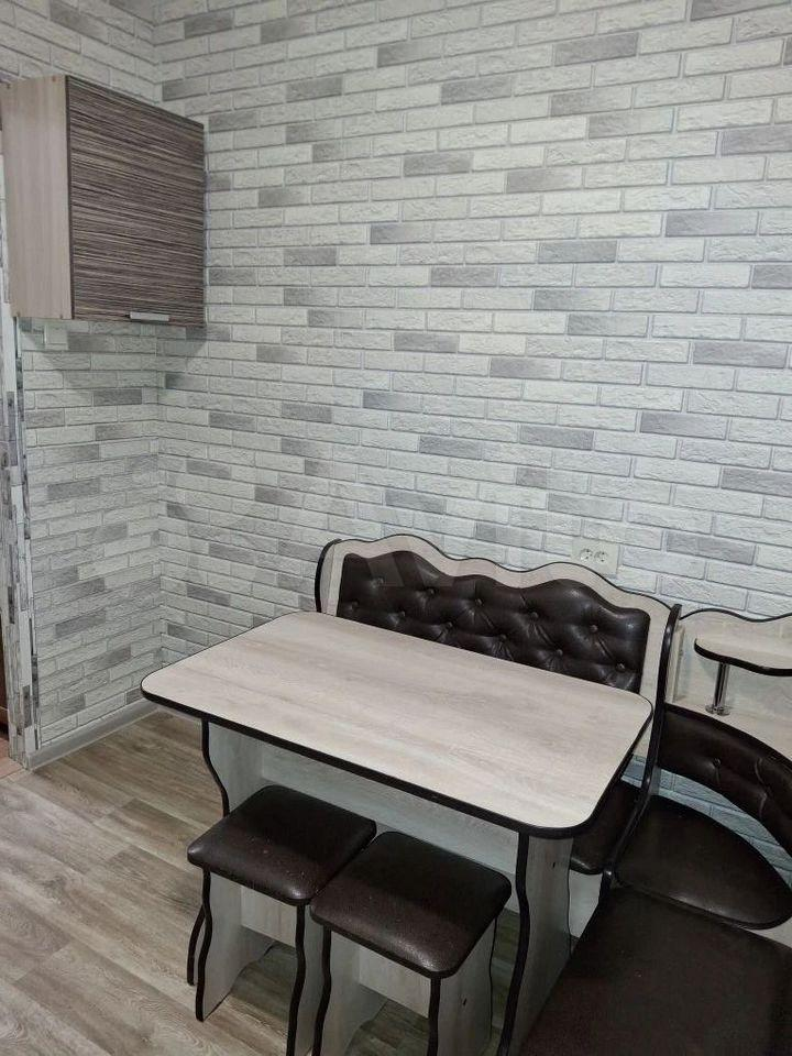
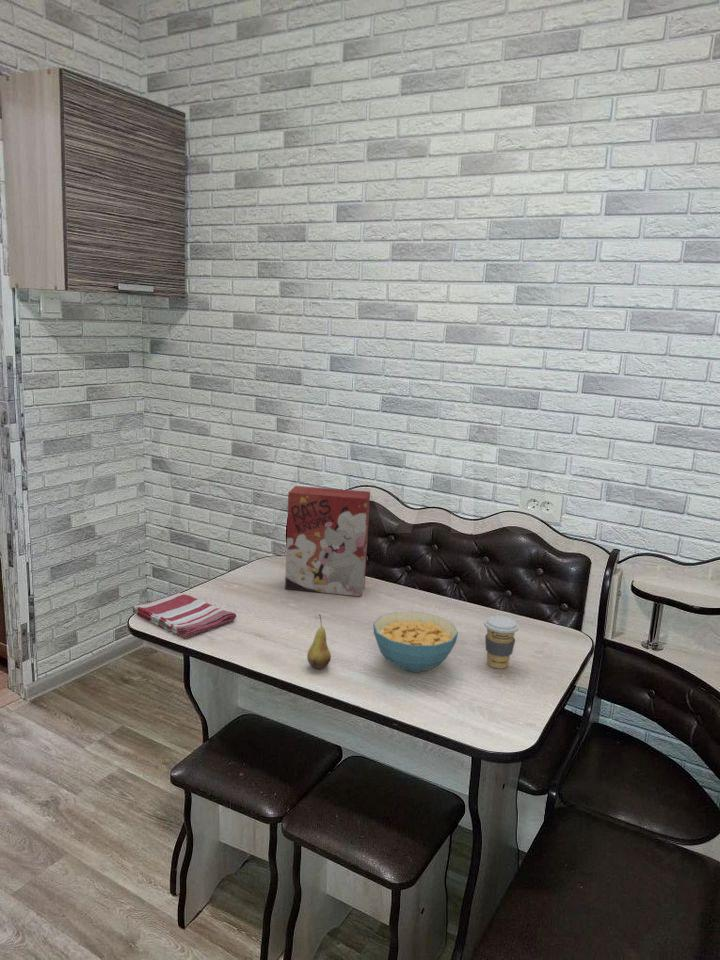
+ cereal box [284,485,371,597]
+ fruit [306,613,332,670]
+ cereal bowl [372,611,459,673]
+ coffee cup [483,615,520,670]
+ dish towel [131,592,237,639]
